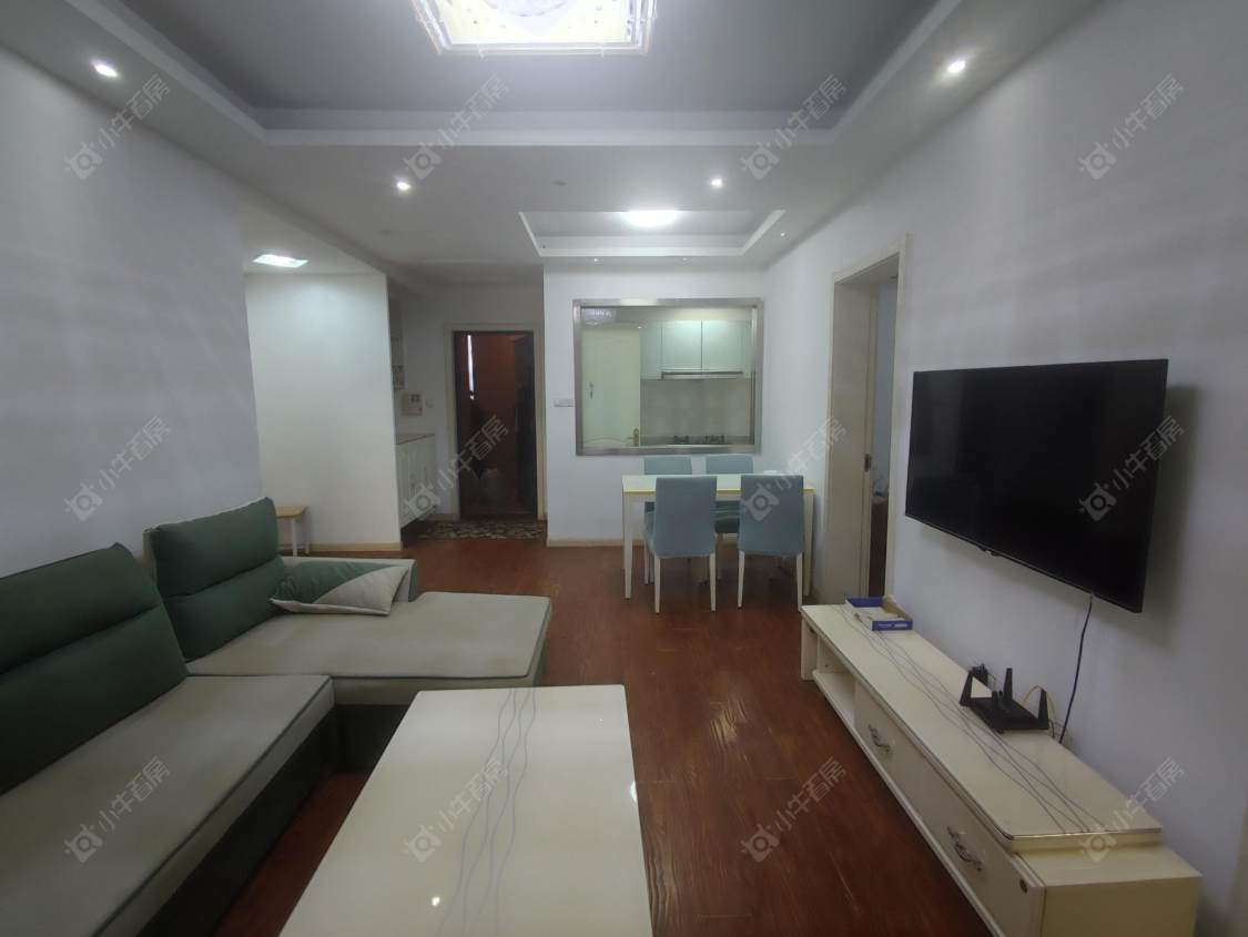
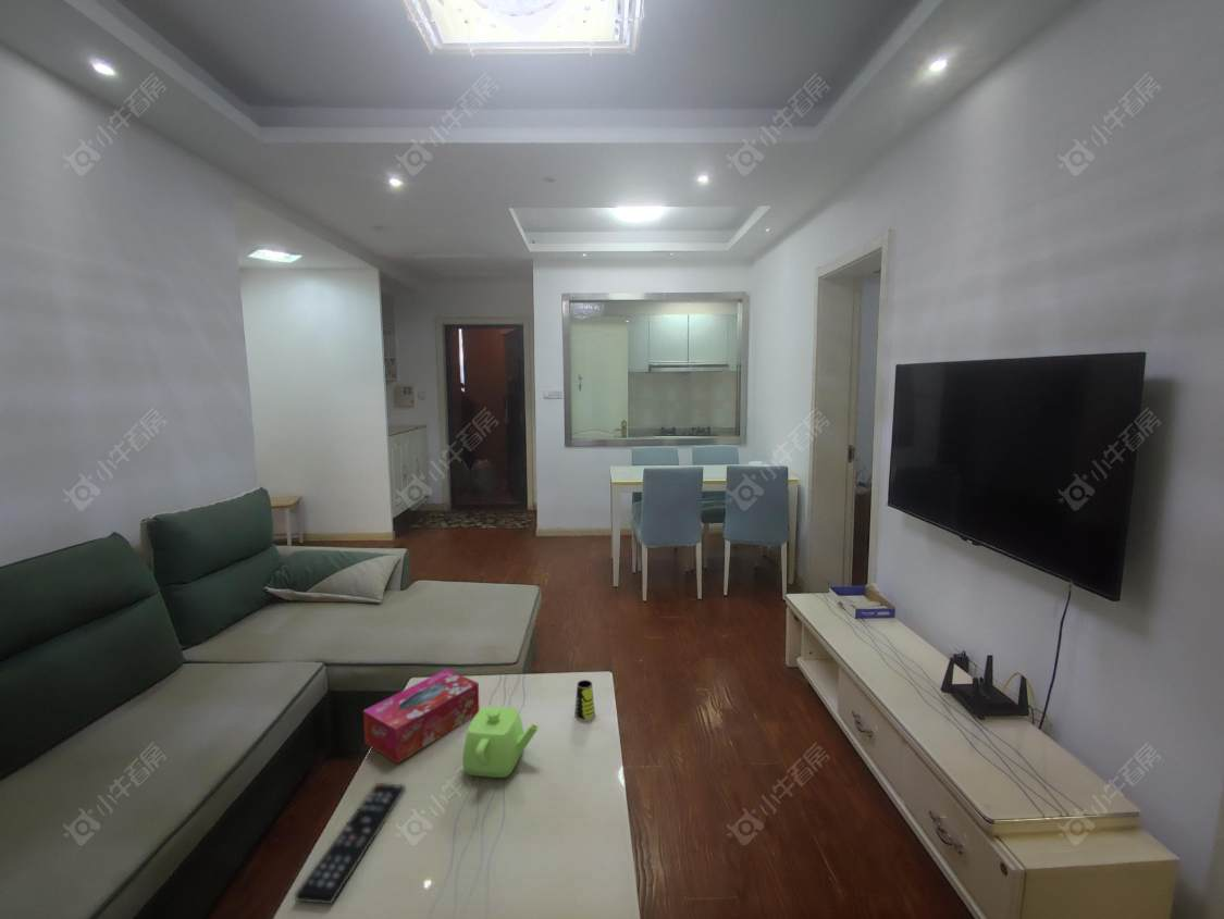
+ teapot [462,705,540,779]
+ tissue box [362,668,480,765]
+ remote control [294,782,406,905]
+ cup [573,679,596,721]
